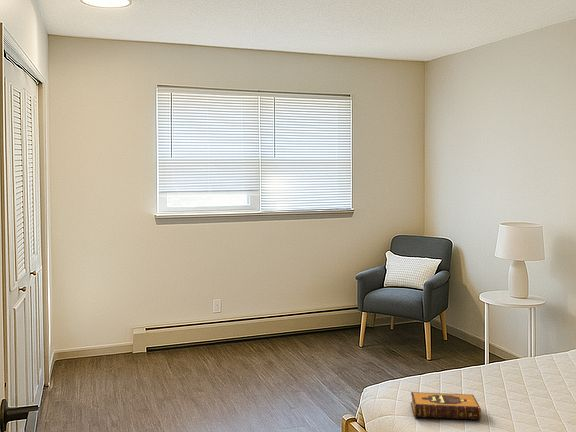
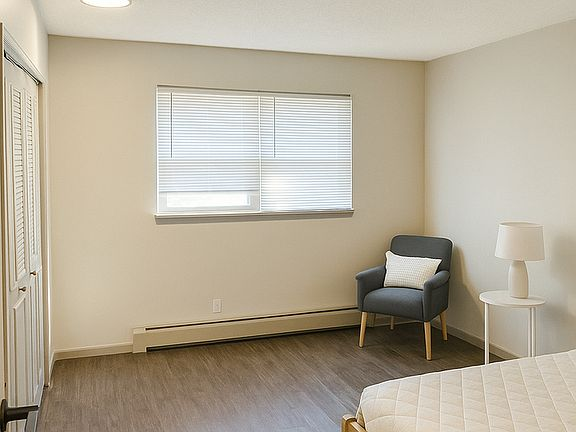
- hardback book [410,391,482,421]
